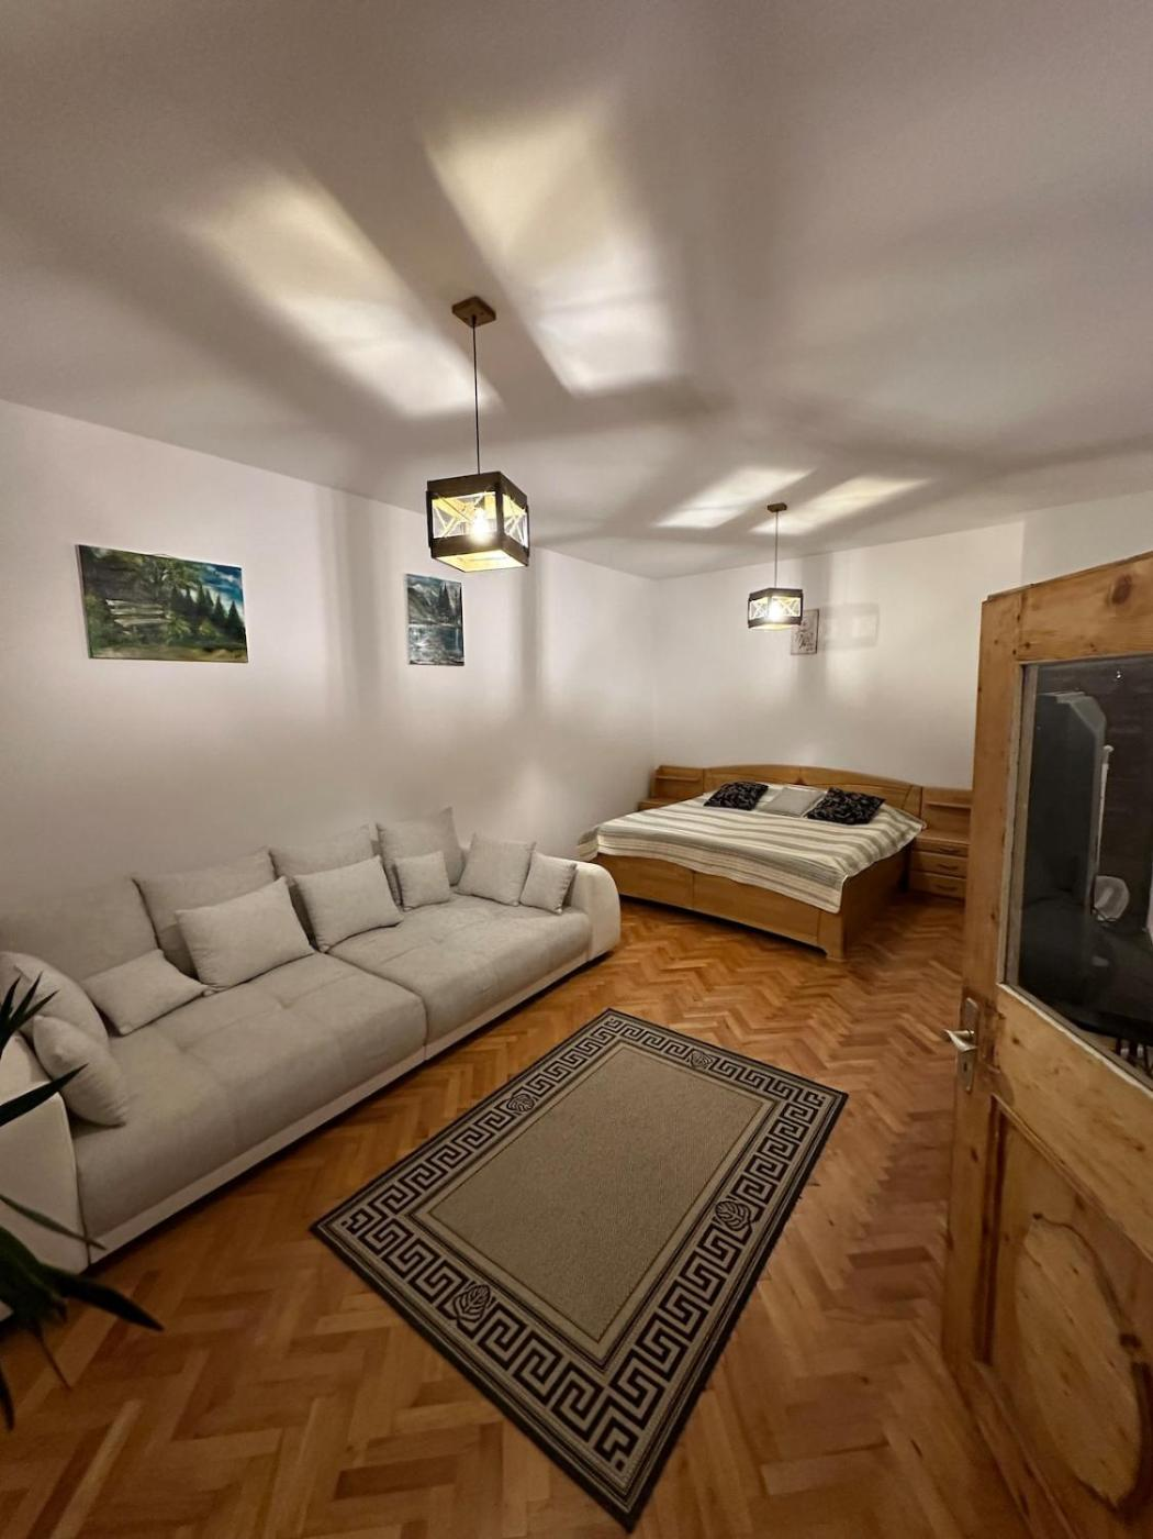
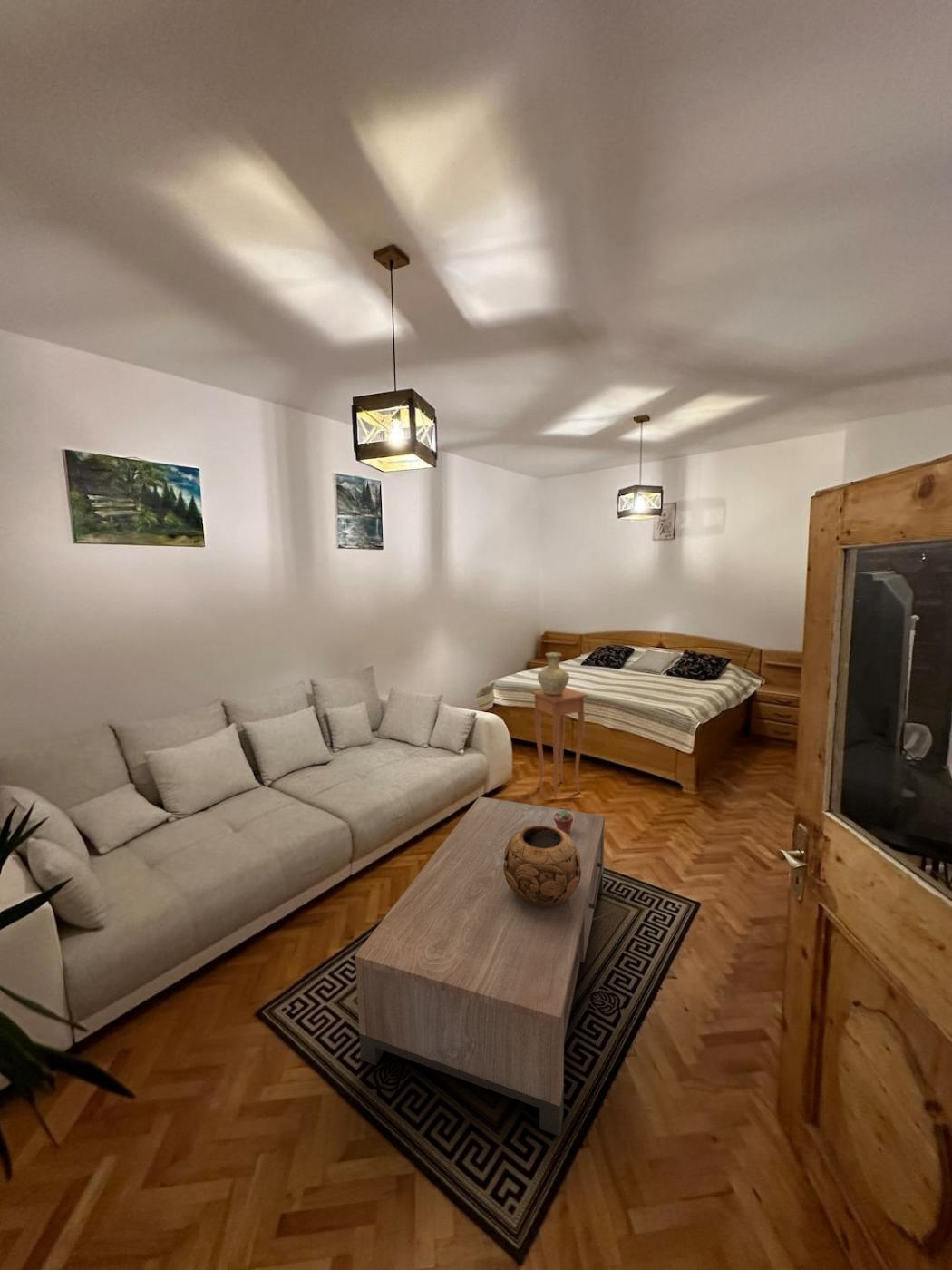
+ coffee table [354,796,606,1137]
+ potted succulent [554,808,573,835]
+ decorative bowl [503,825,581,906]
+ side table [530,687,589,801]
+ vase [537,651,570,695]
